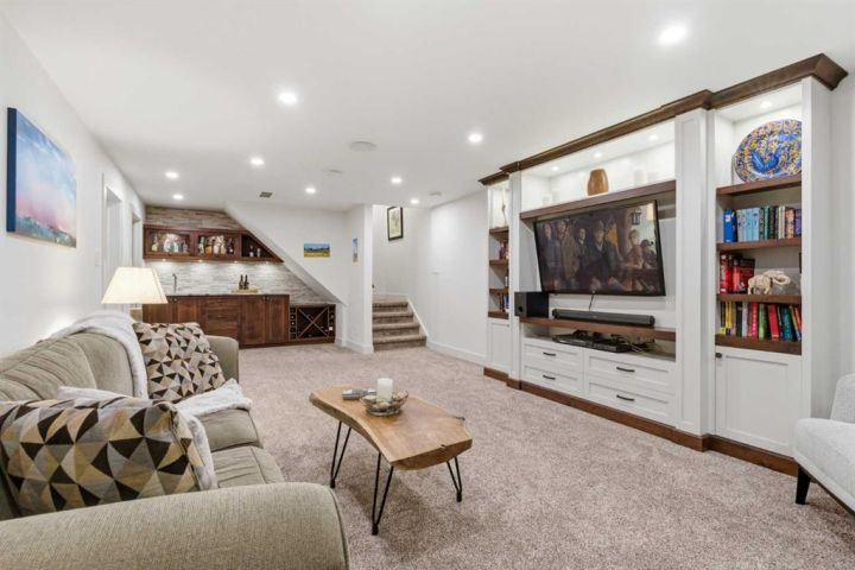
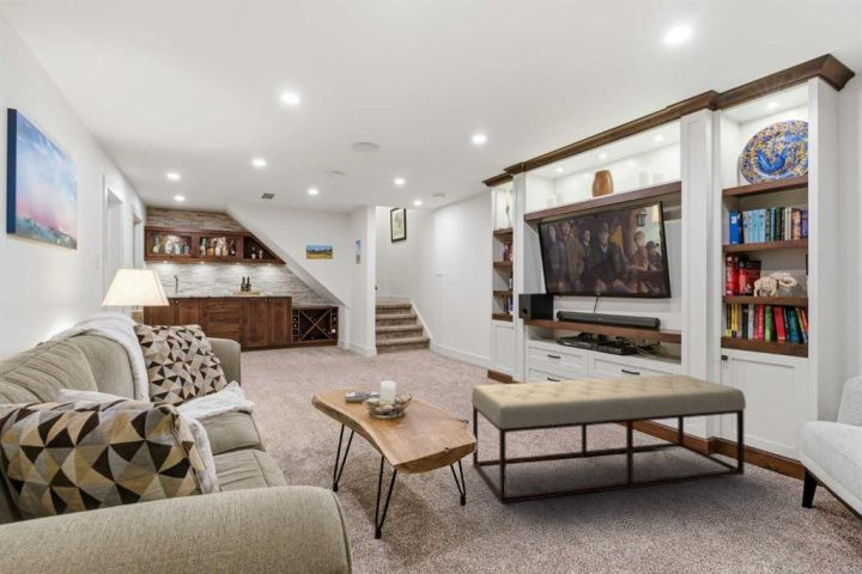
+ bench [471,373,747,505]
